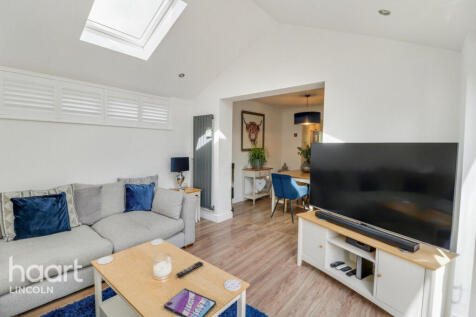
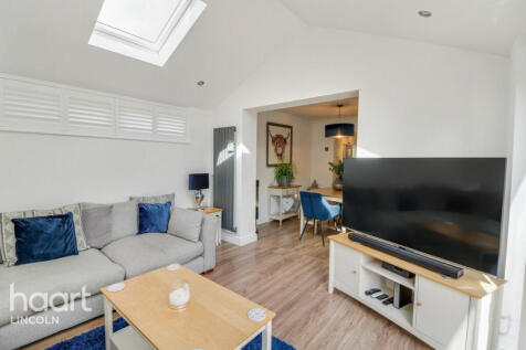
- remote control [175,260,204,278]
- video game case [163,287,217,317]
